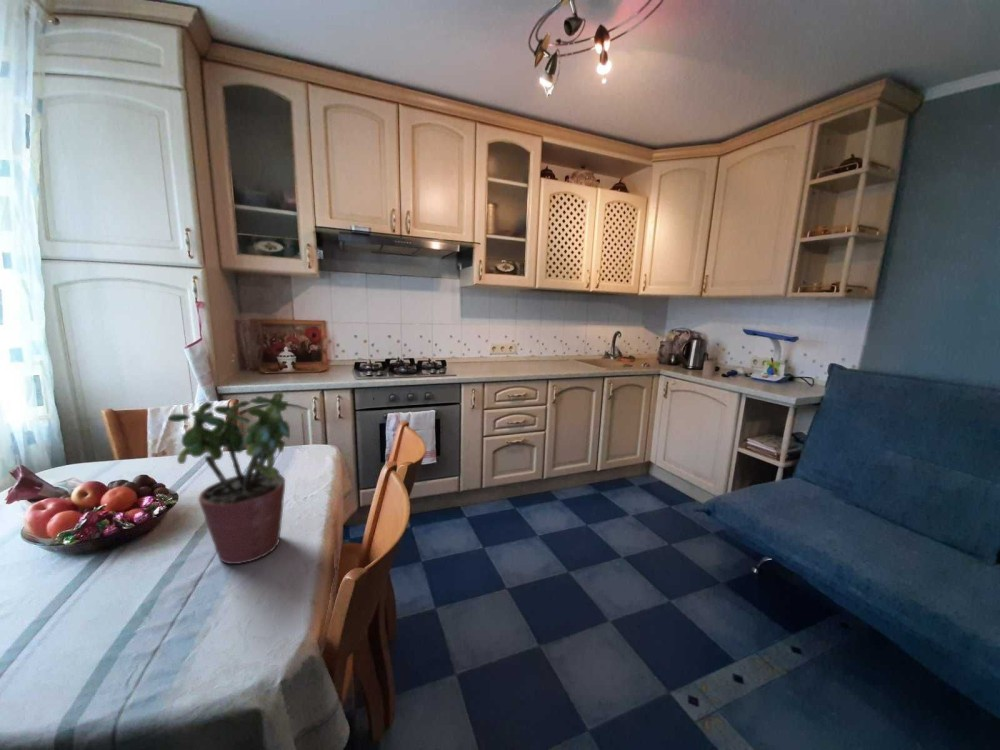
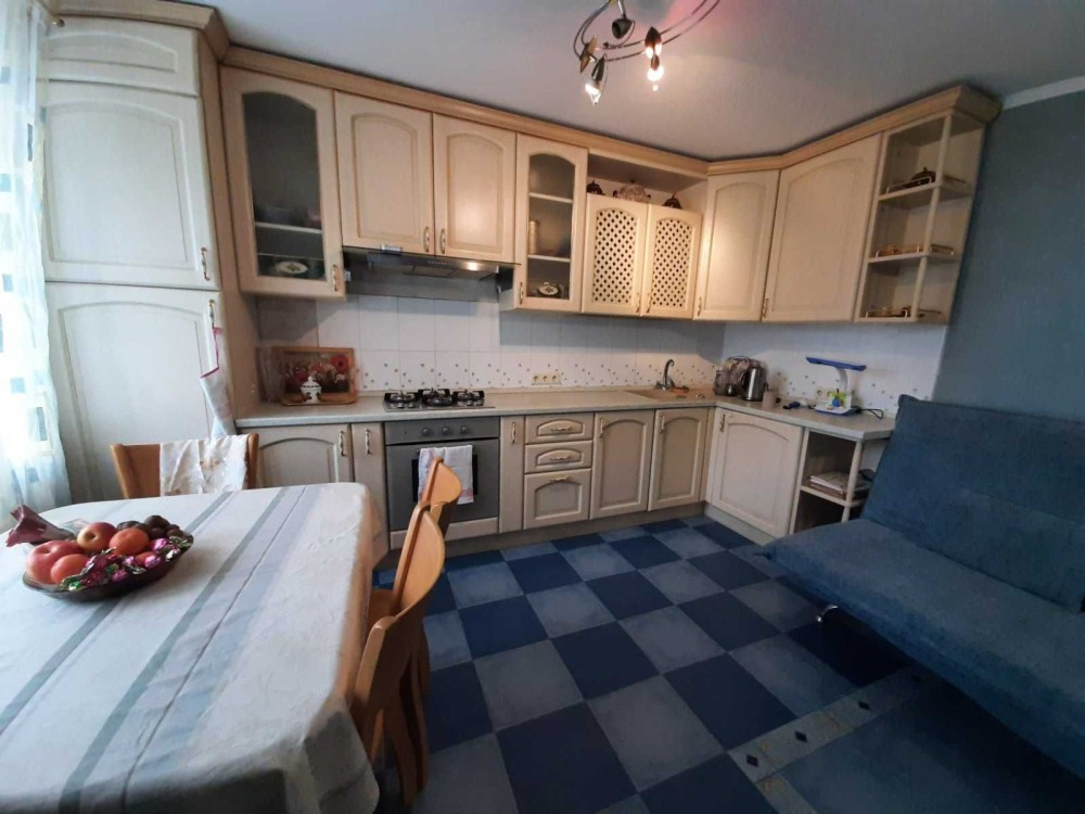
- potted plant [167,391,291,565]
